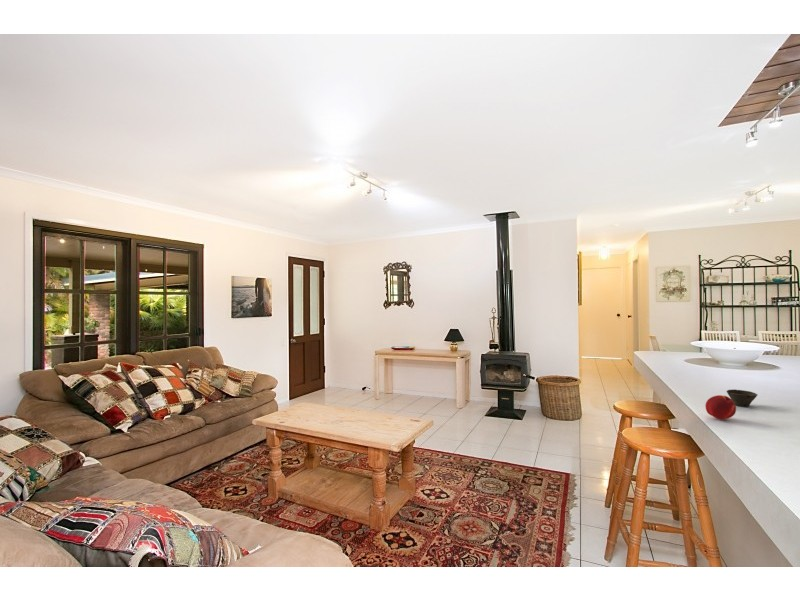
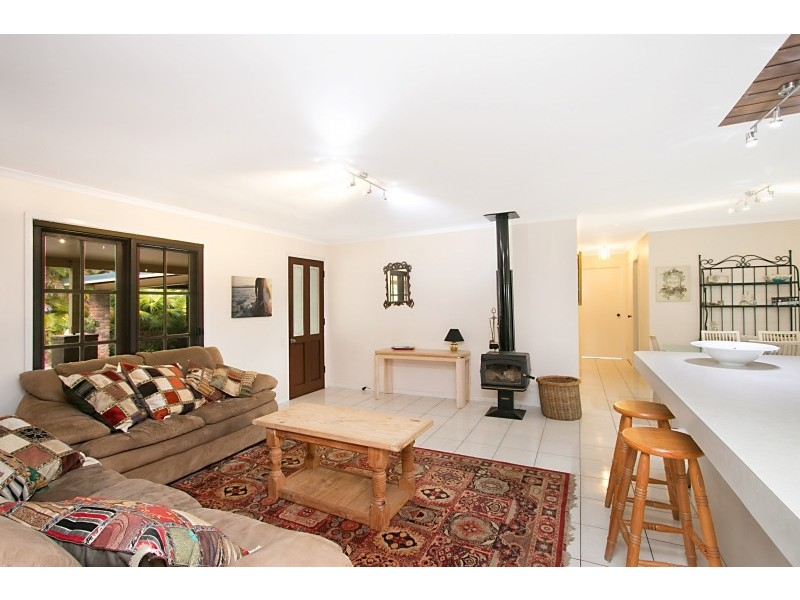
- peach [704,394,737,420]
- cup [726,388,758,407]
